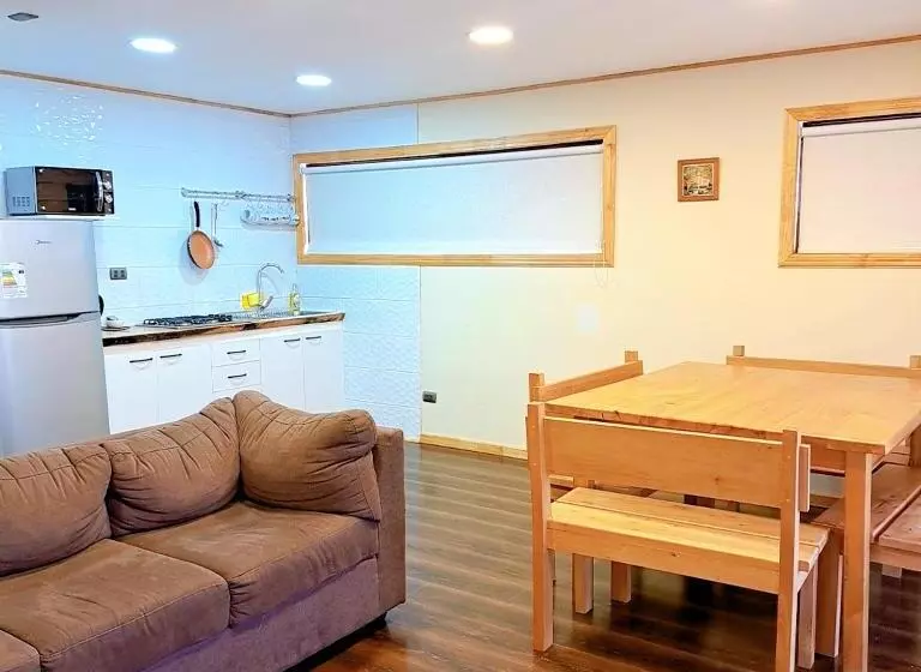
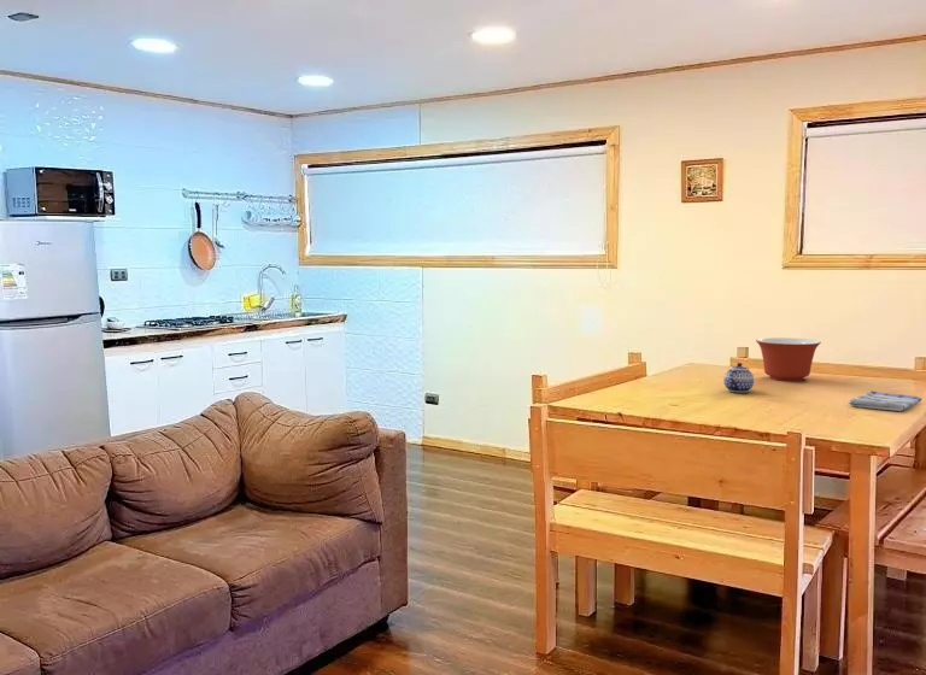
+ teapot [722,362,755,394]
+ dish towel [848,389,922,412]
+ mixing bowl [755,336,822,382]
